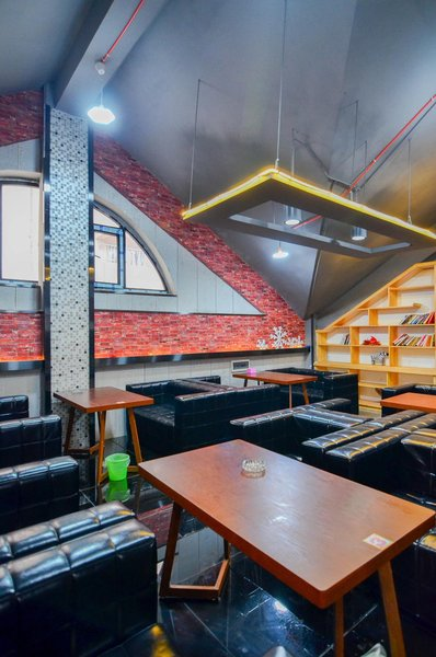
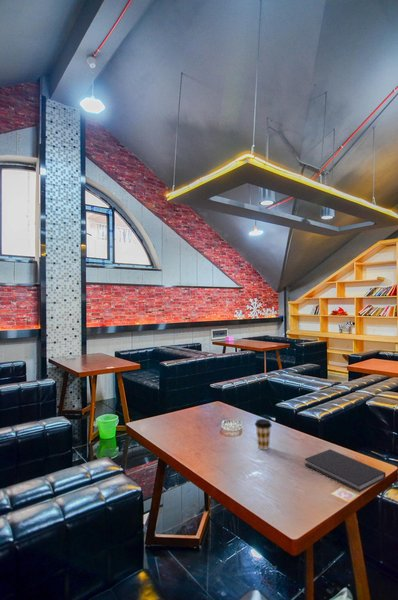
+ diary [304,448,387,493]
+ coffee cup [254,418,273,451]
